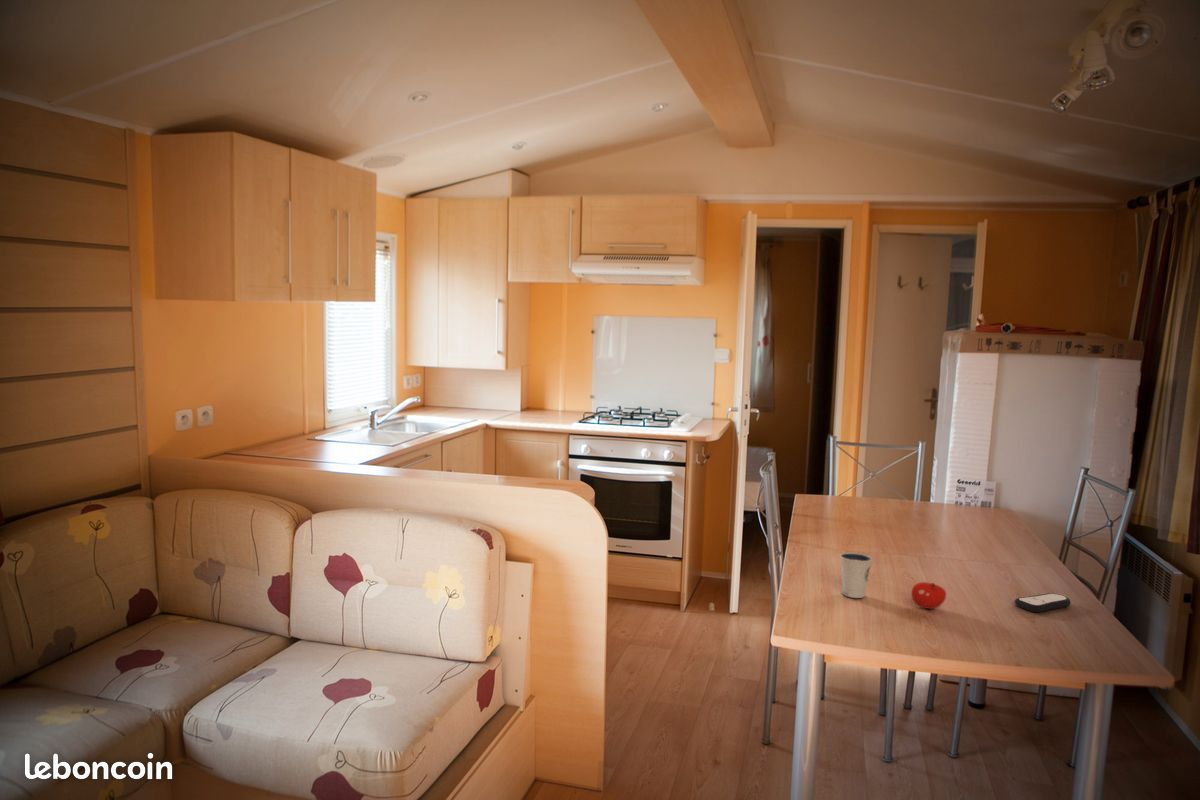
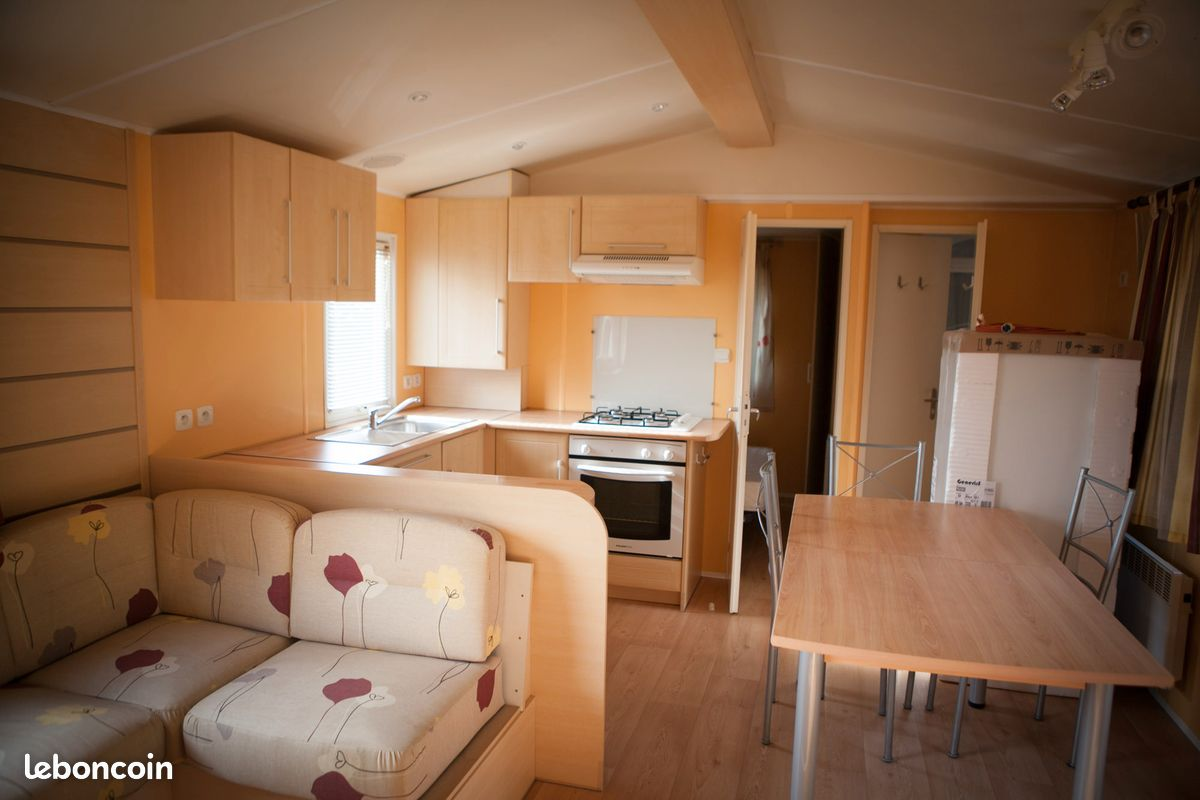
- remote control [1014,592,1071,613]
- fruit [910,581,947,610]
- dixie cup [839,551,873,599]
